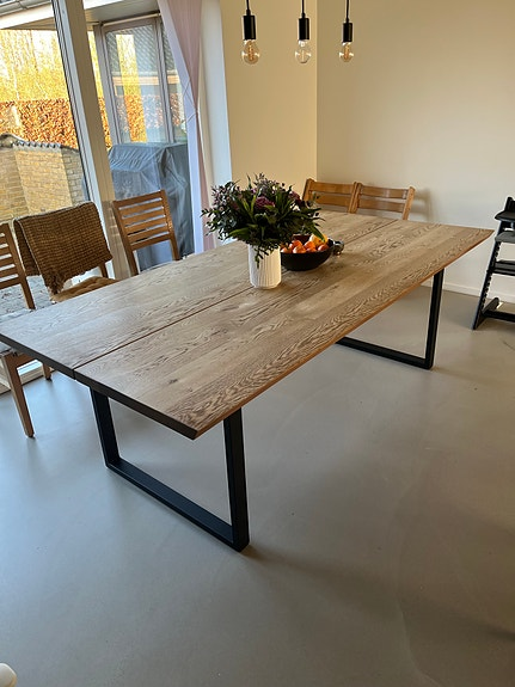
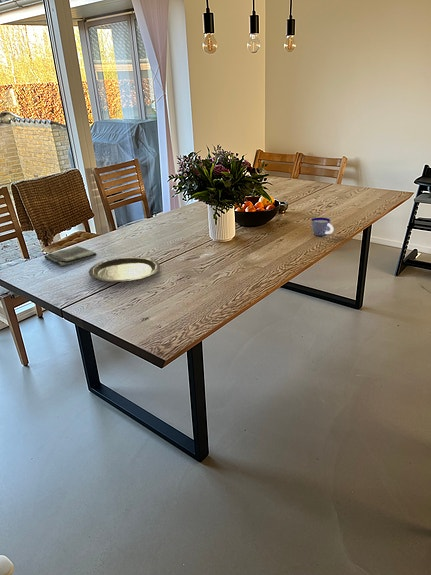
+ cup [310,217,335,237]
+ plate [88,256,161,283]
+ dish towel [43,245,98,267]
